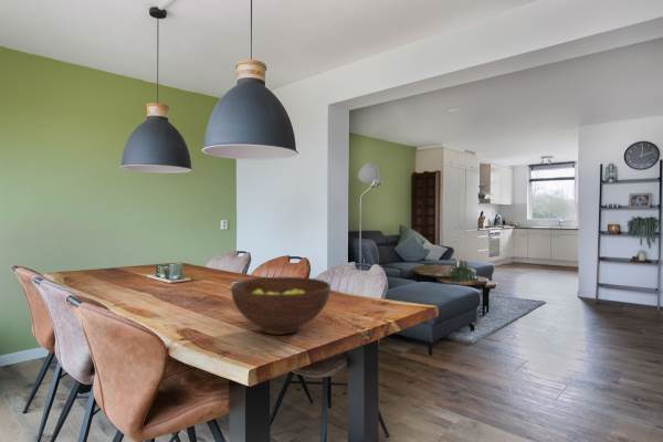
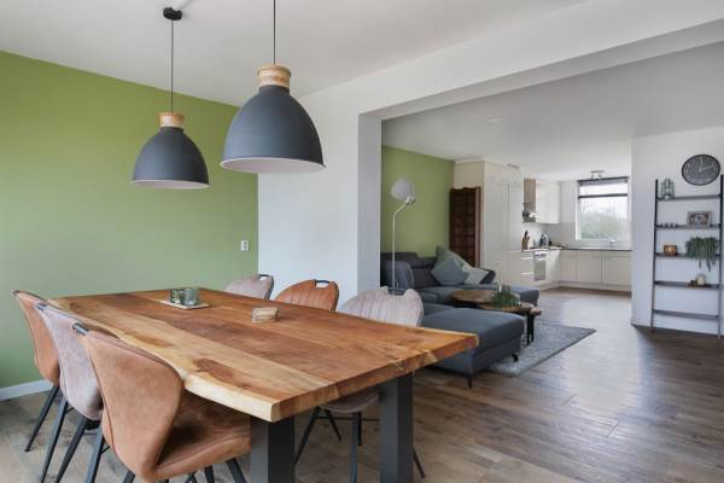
- fruit bowl [230,276,332,336]
